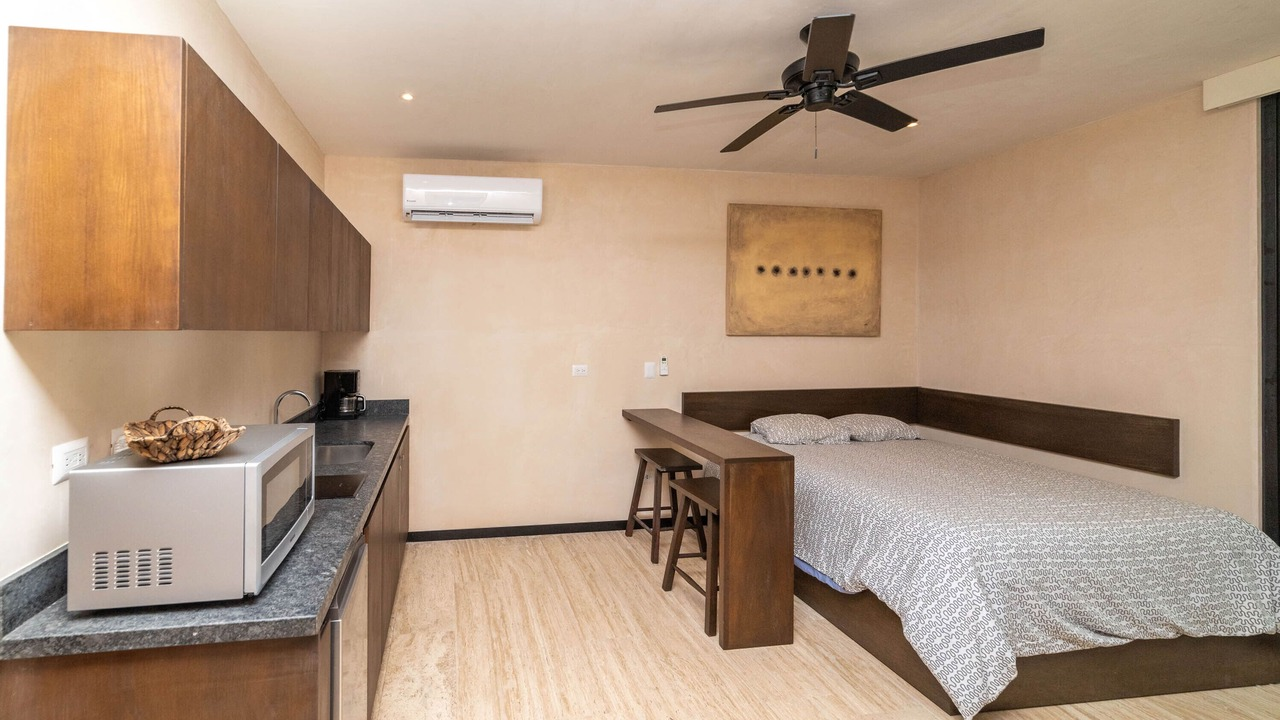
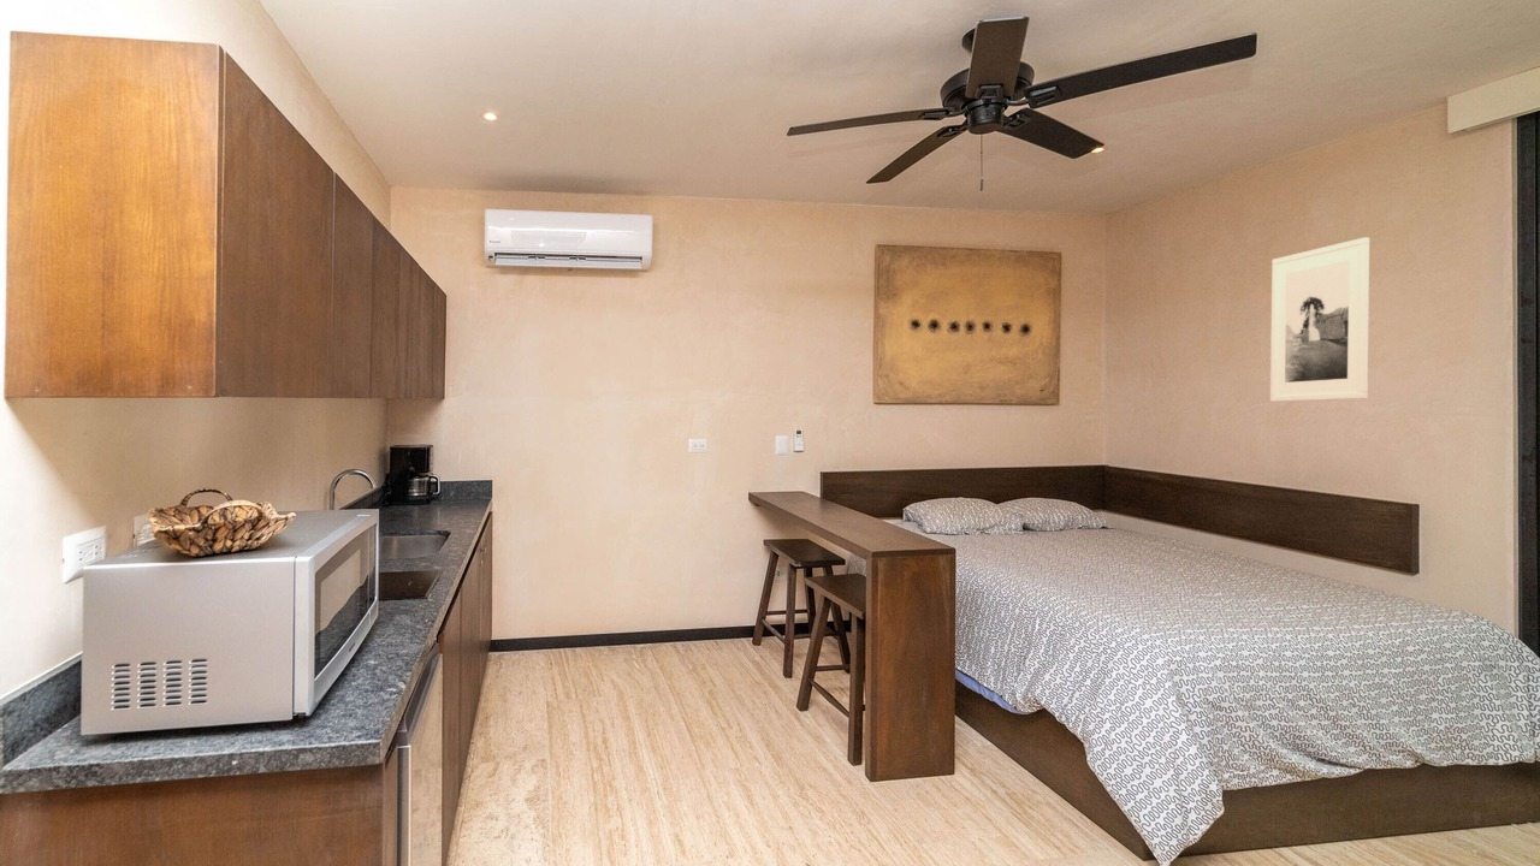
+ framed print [1269,236,1370,403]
